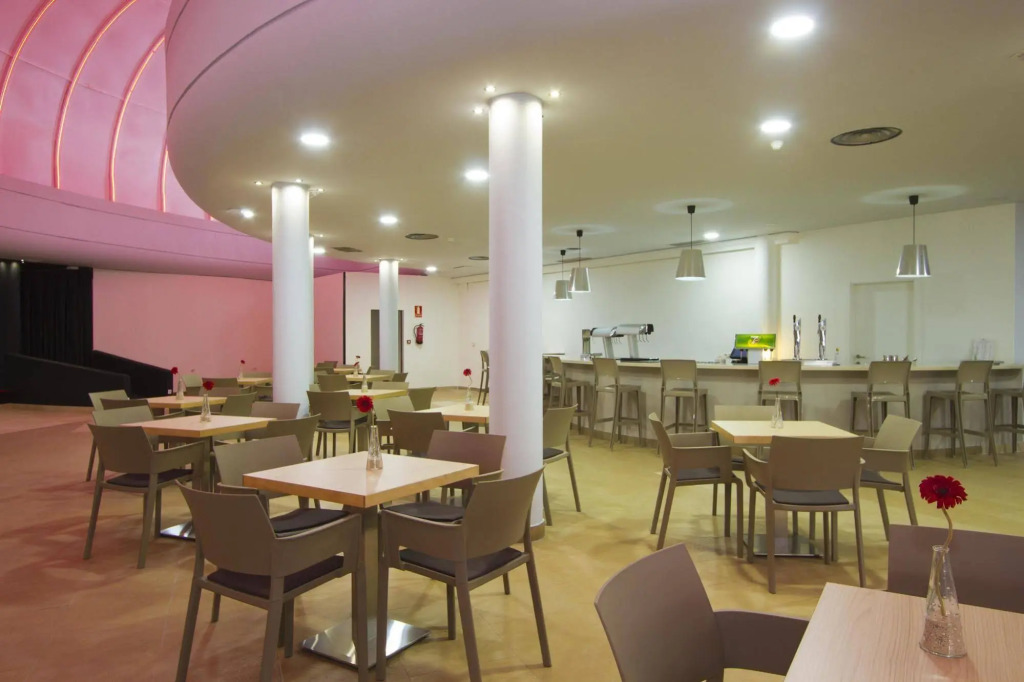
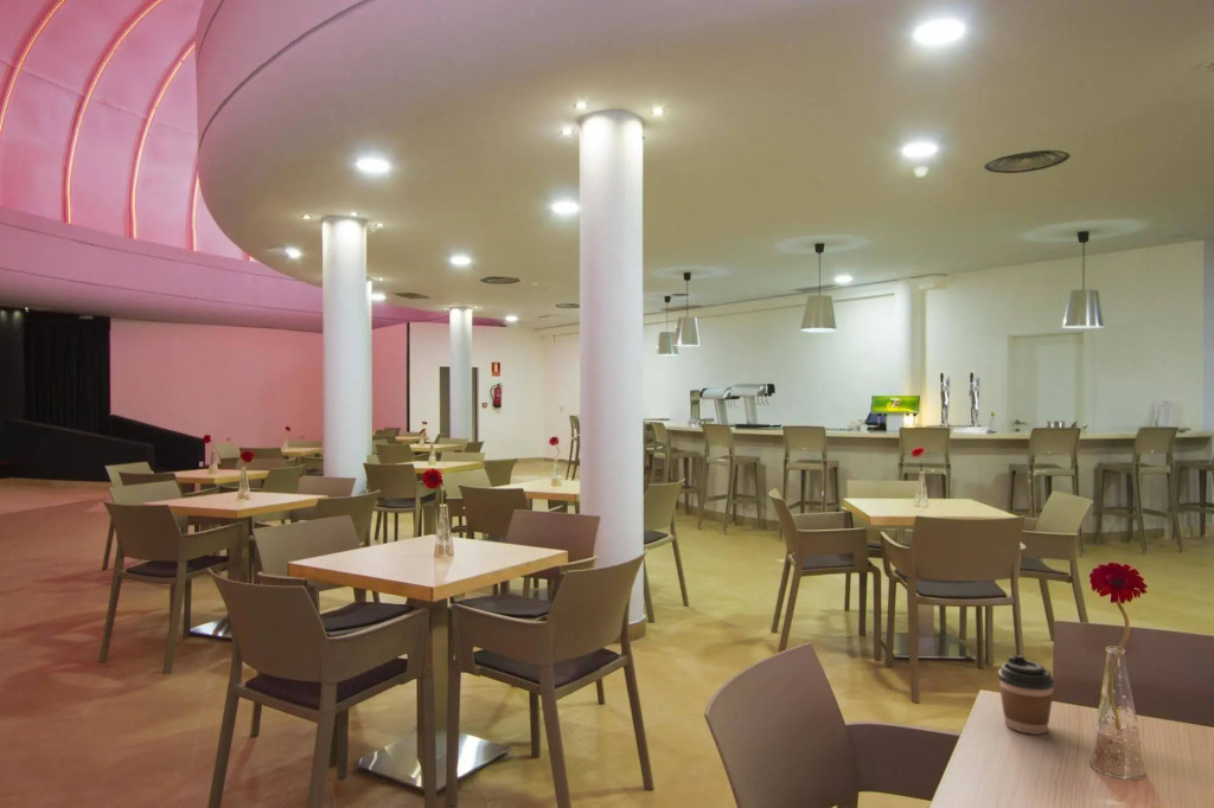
+ coffee cup [997,654,1056,736]
